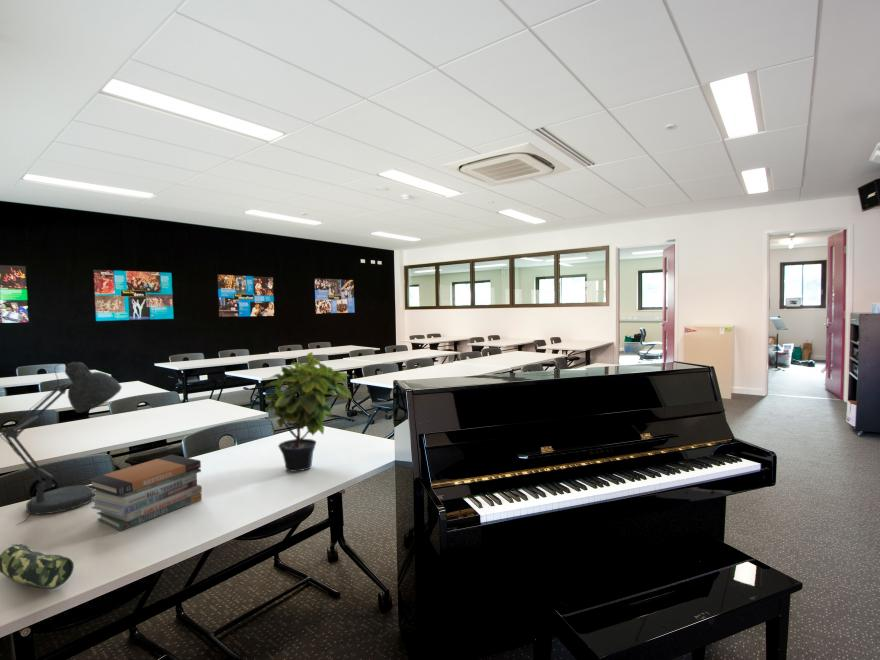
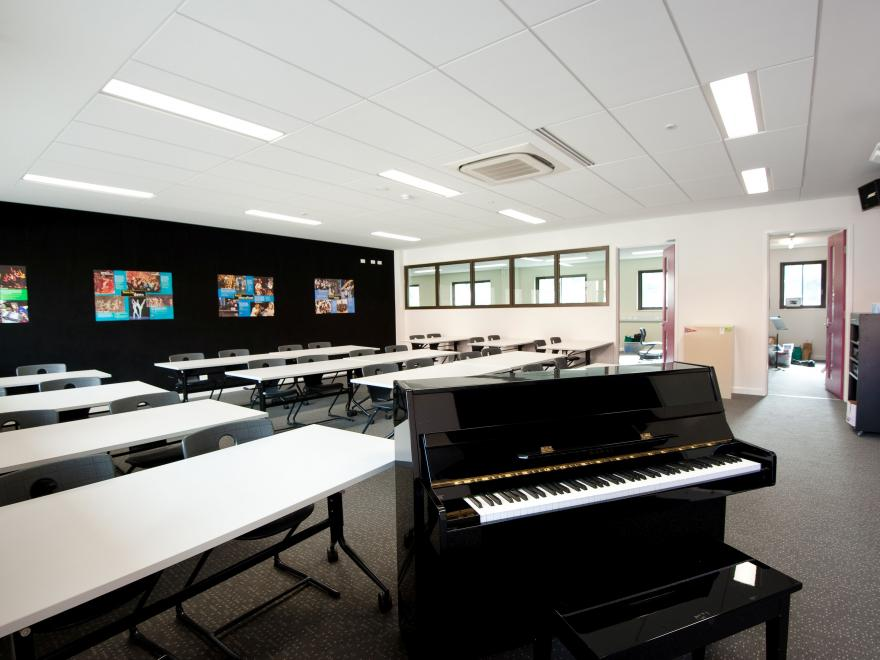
- desk lamp [0,361,123,526]
- book stack [87,453,203,532]
- potted plant [263,351,353,473]
- pencil case [0,543,75,590]
